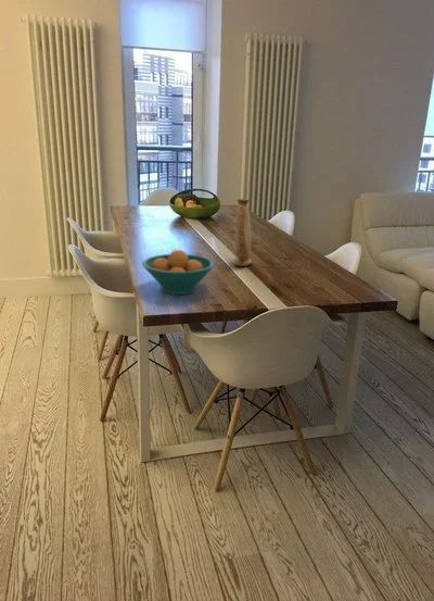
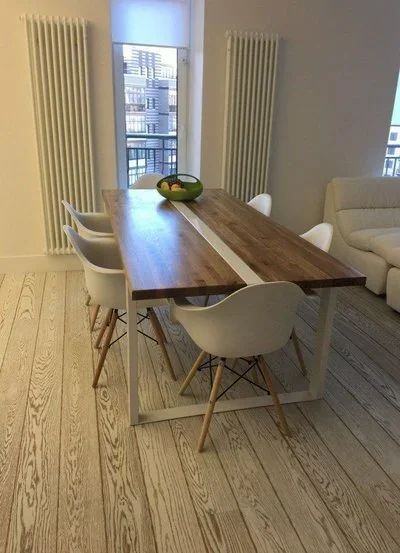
- vase [232,198,253,267]
- fruit bowl [141,249,216,296]
